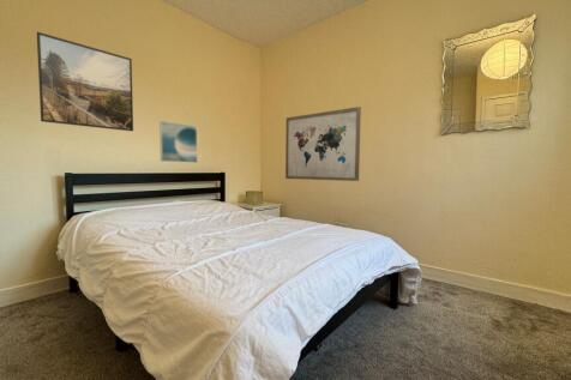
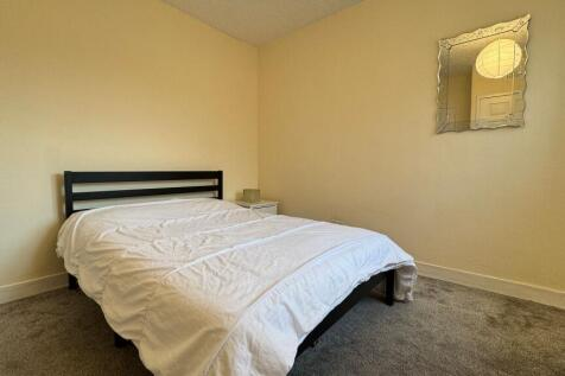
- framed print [36,31,134,132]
- wall art [284,105,362,182]
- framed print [158,120,199,164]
